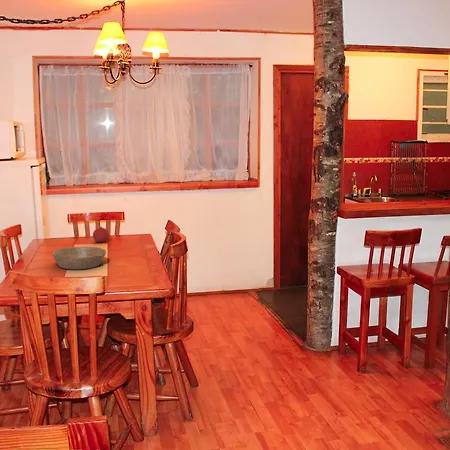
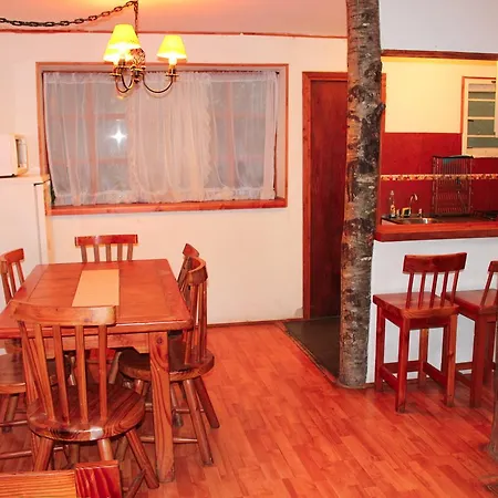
- bowl [51,246,107,270]
- fruit [92,226,110,244]
